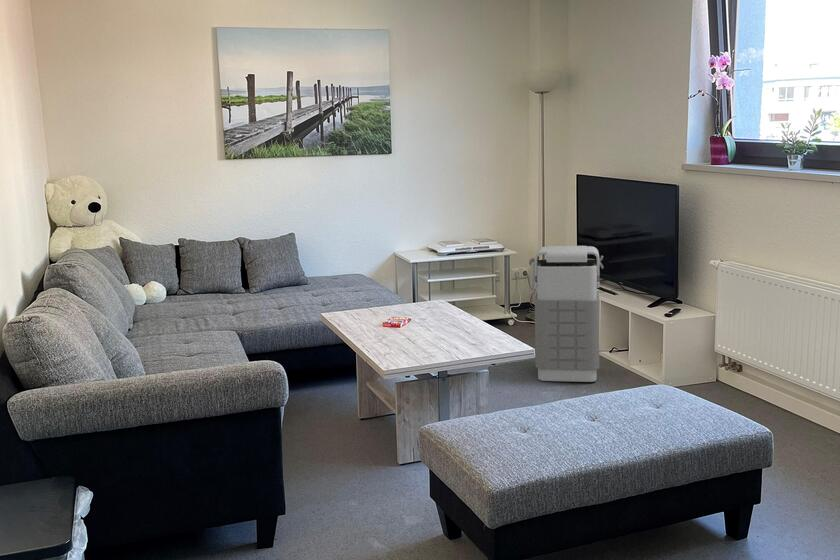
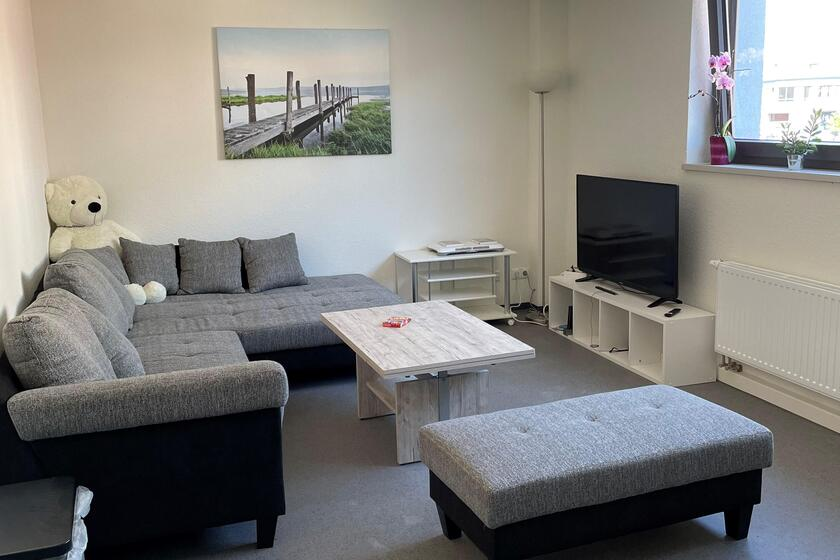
- grenade [528,245,604,383]
